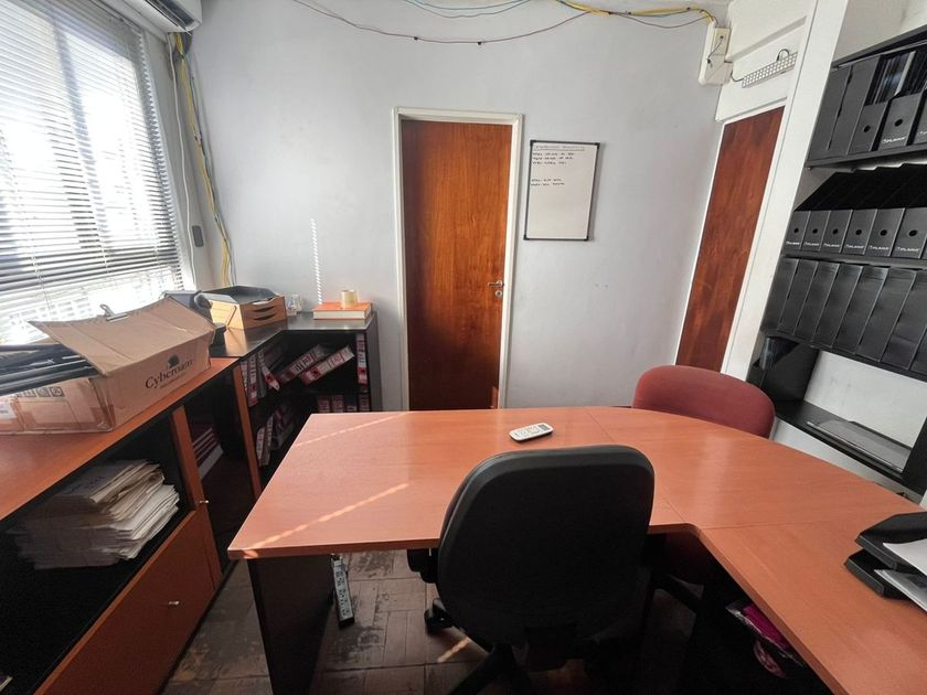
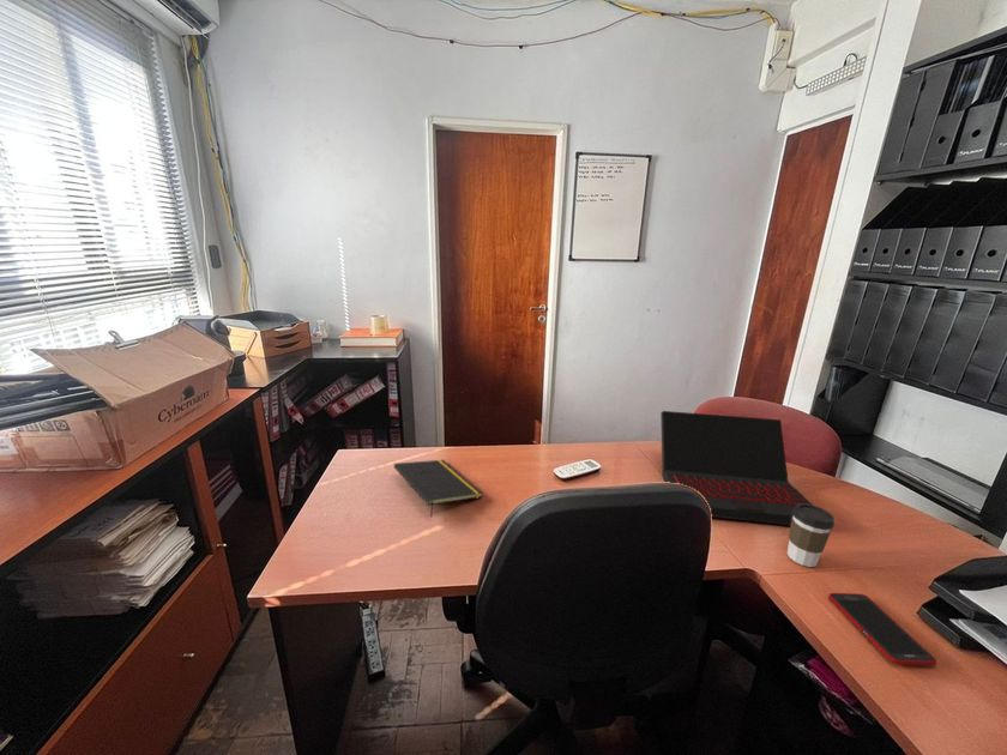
+ notepad [393,459,484,519]
+ laptop [659,410,813,526]
+ coffee cup [786,503,836,568]
+ cell phone [827,592,937,666]
